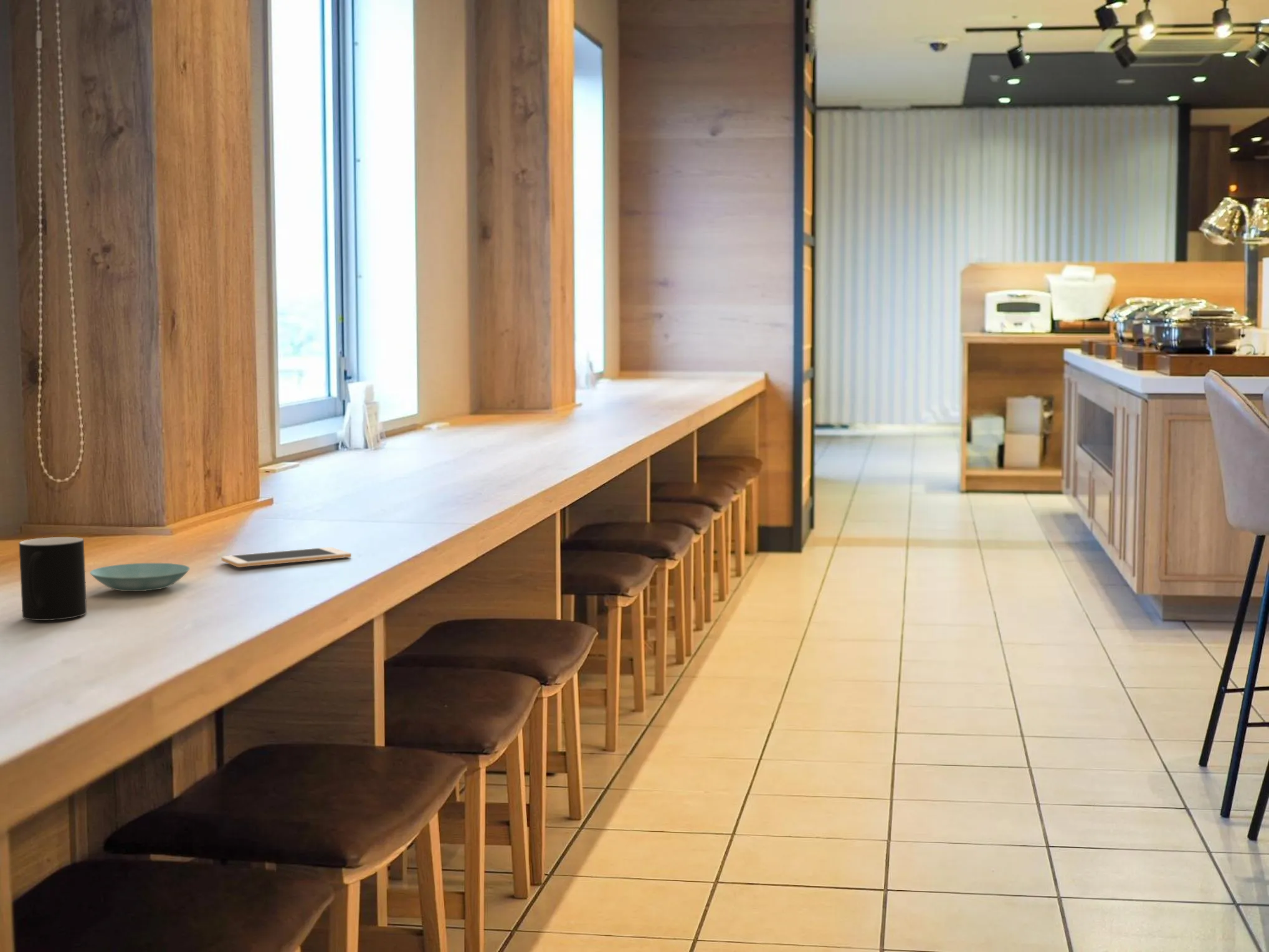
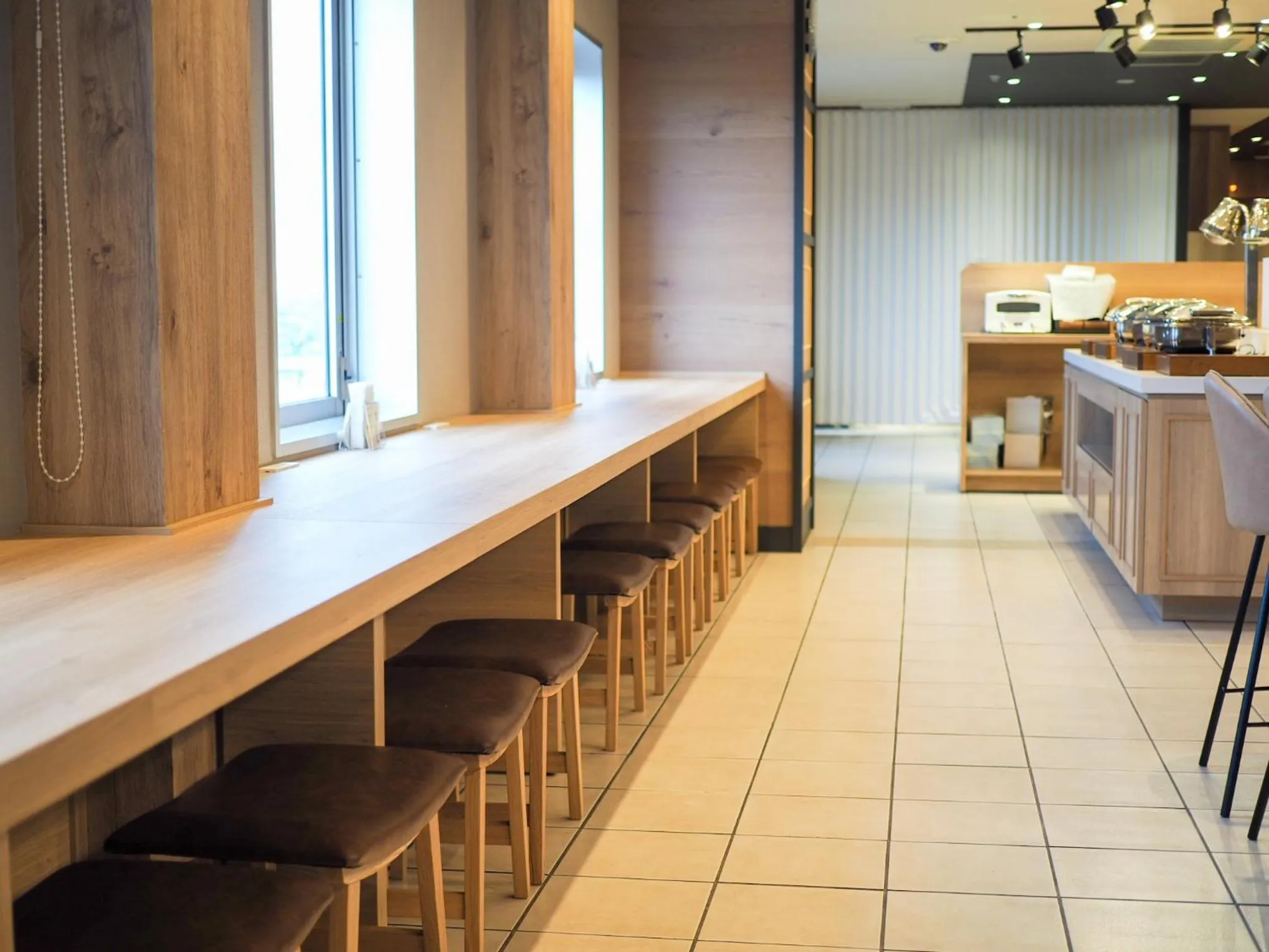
- saucer [89,562,191,592]
- cup [19,536,87,621]
- cell phone [221,546,352,568]
